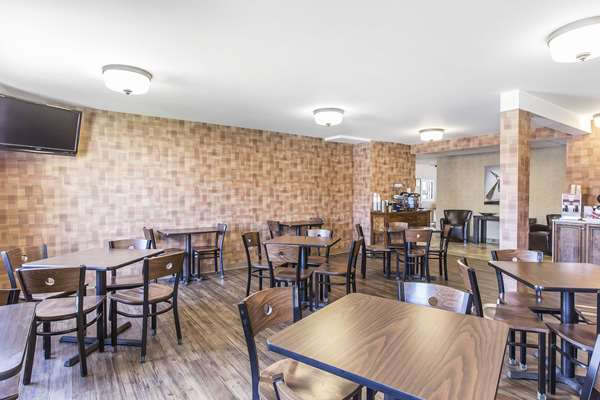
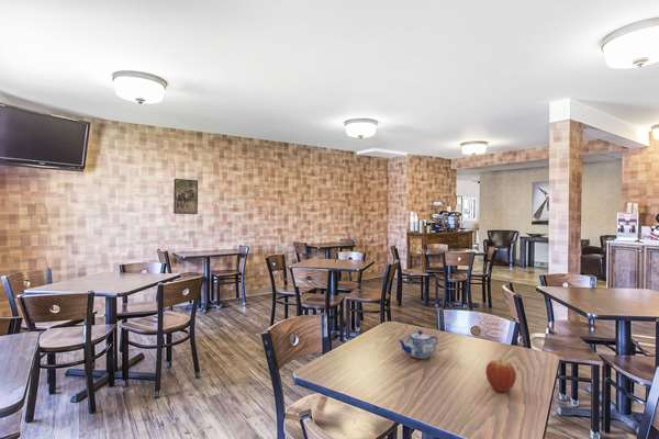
+ fruit [484,358,517,393]
+ teapot [398,329,439,360]
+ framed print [172,178,199,215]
